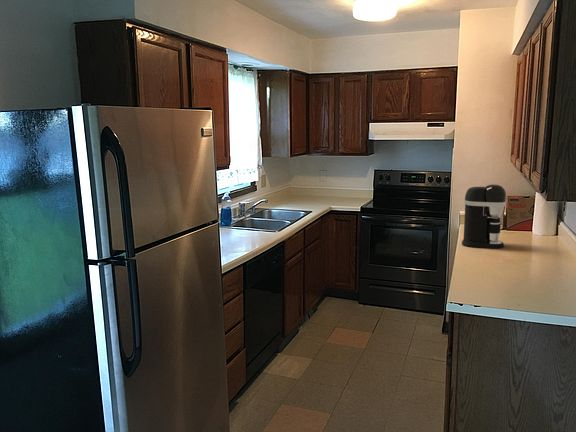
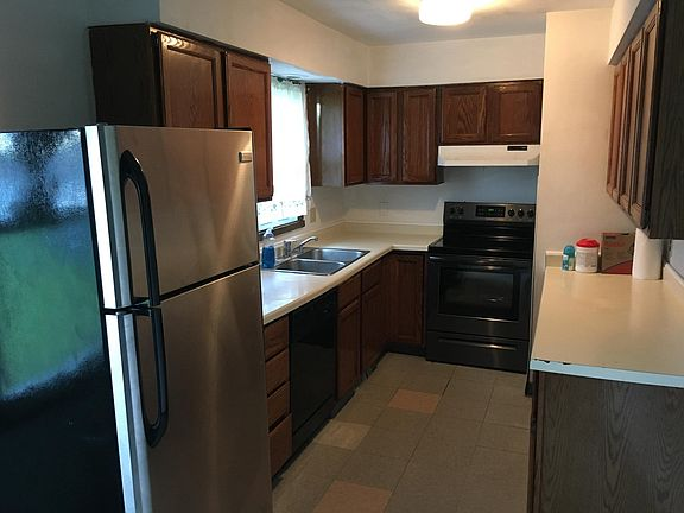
- coffee maker [461,183,507,250]
